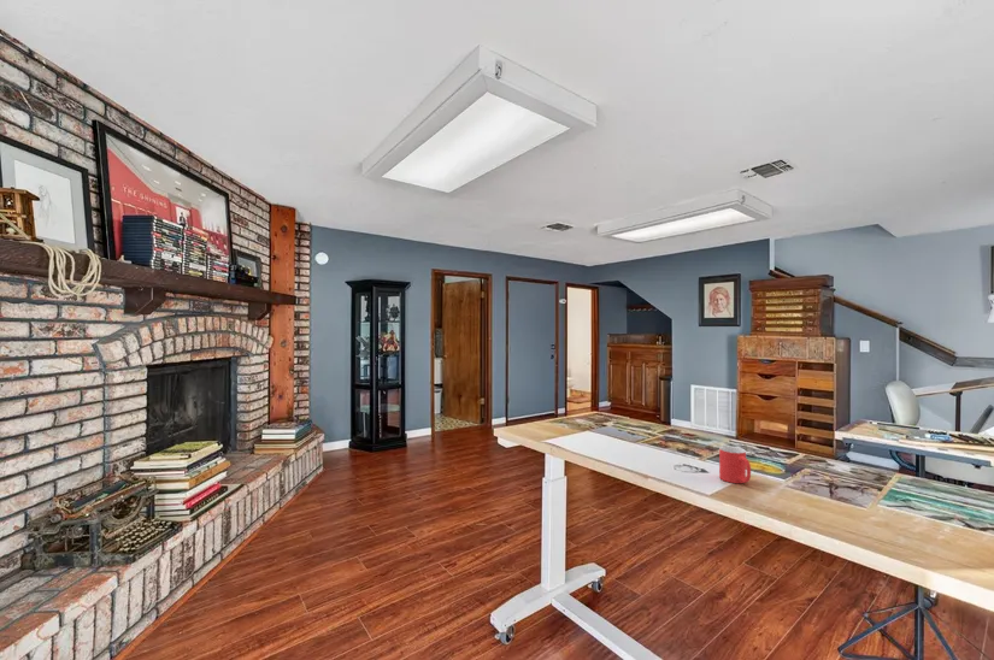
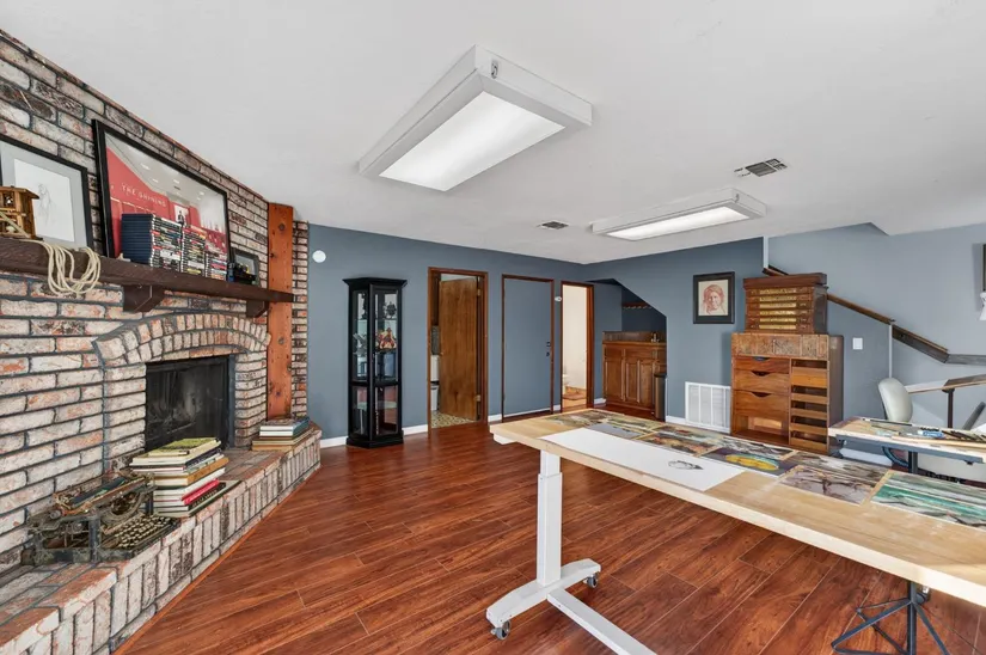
- mug [718,446,752,484]
